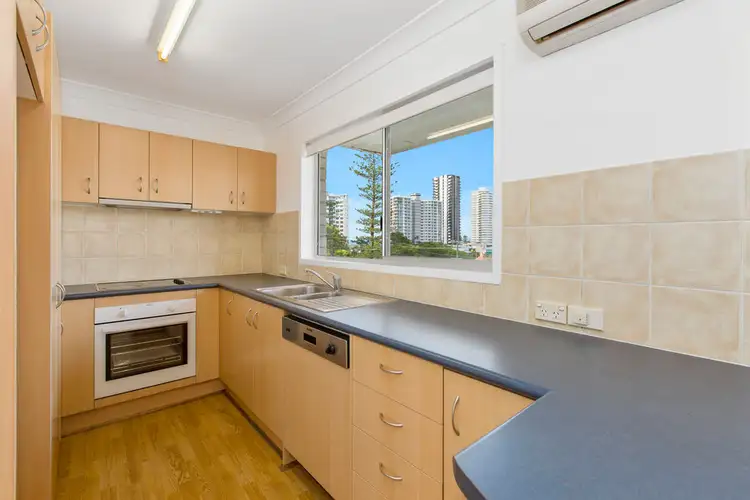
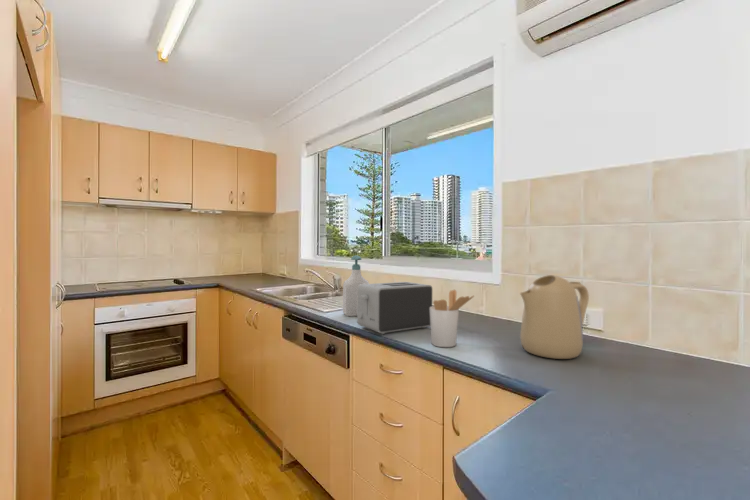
+ soap bottle [342,255,370,317]
+ utensil holder [430,289,475,348]
+ toaster [356,281,433,335]
+ kettle [519,274,590,360]
